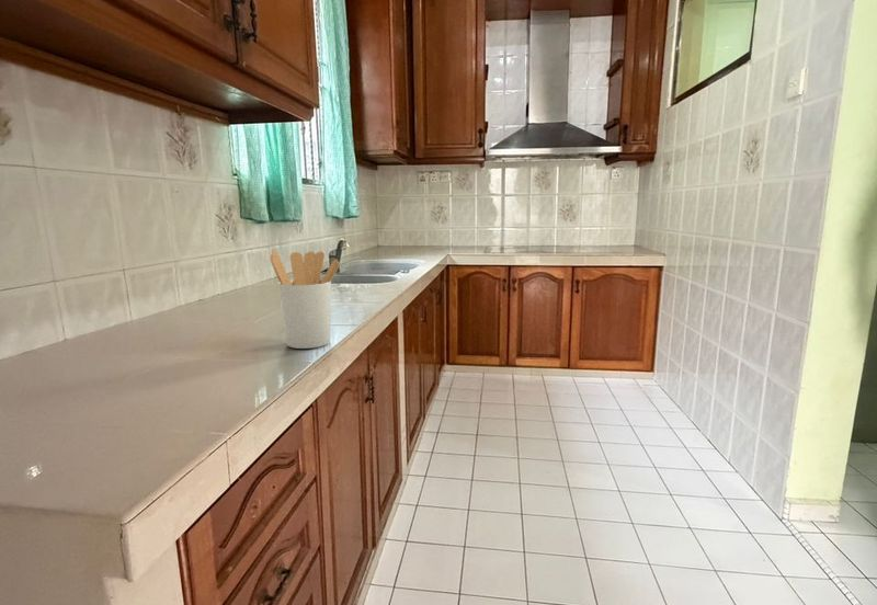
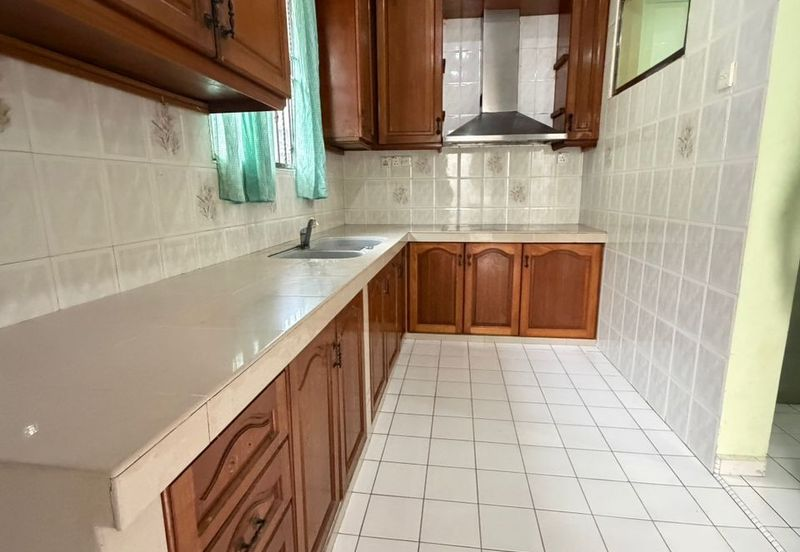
- utensil holder [270,250,342,350]
